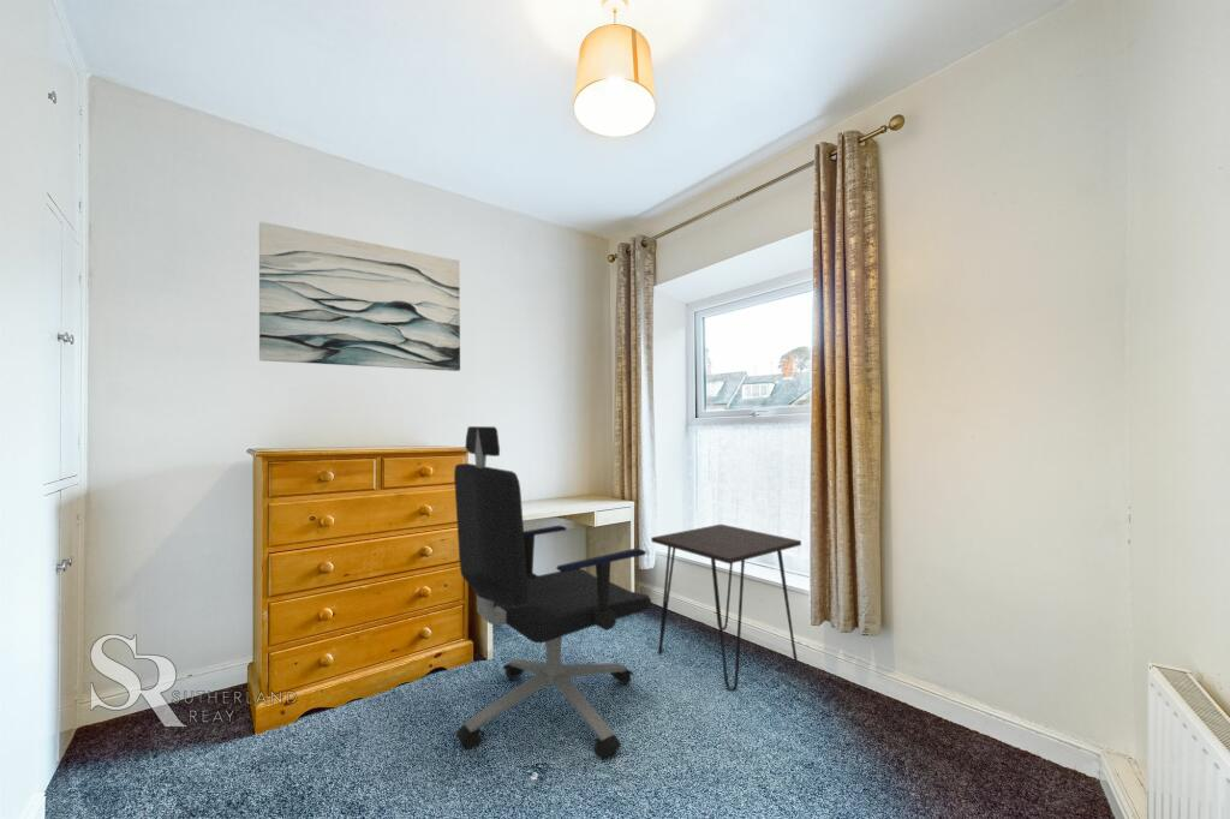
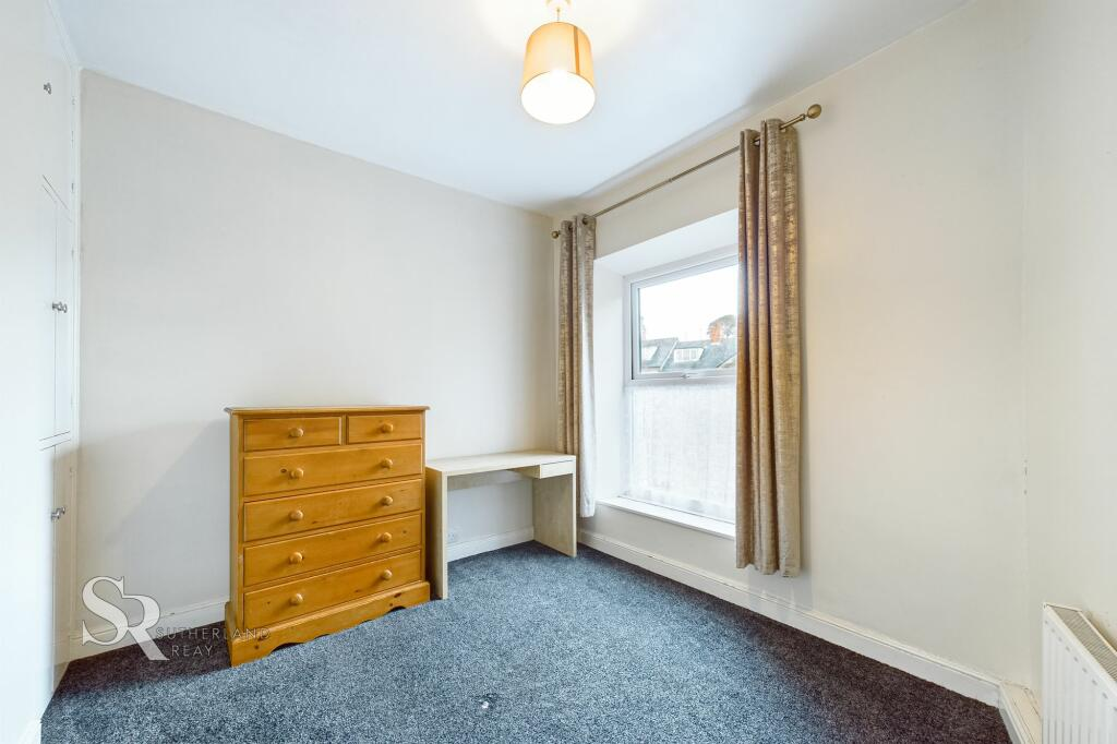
- wall art [258,221,461,372]
- office chair [453,425,652,760]
- desk [650,524,802,693]
